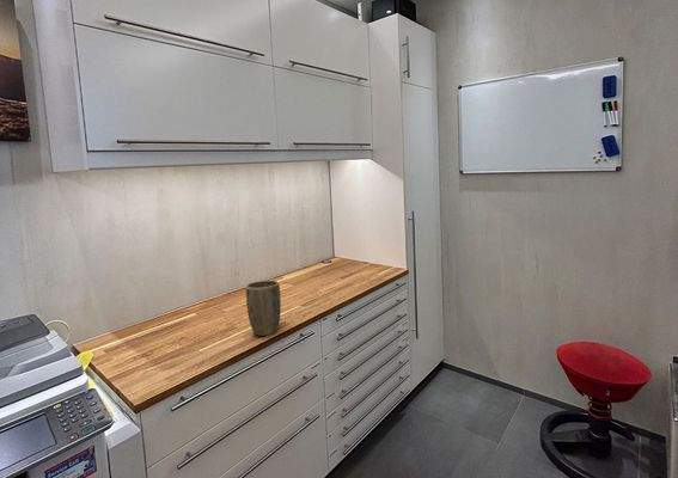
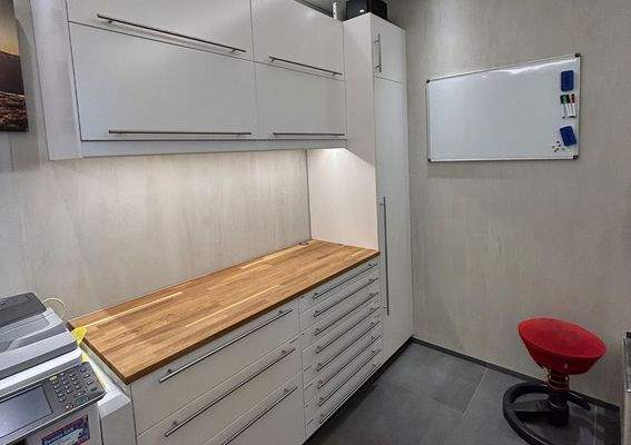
- plant pot [245,280,282,337]
